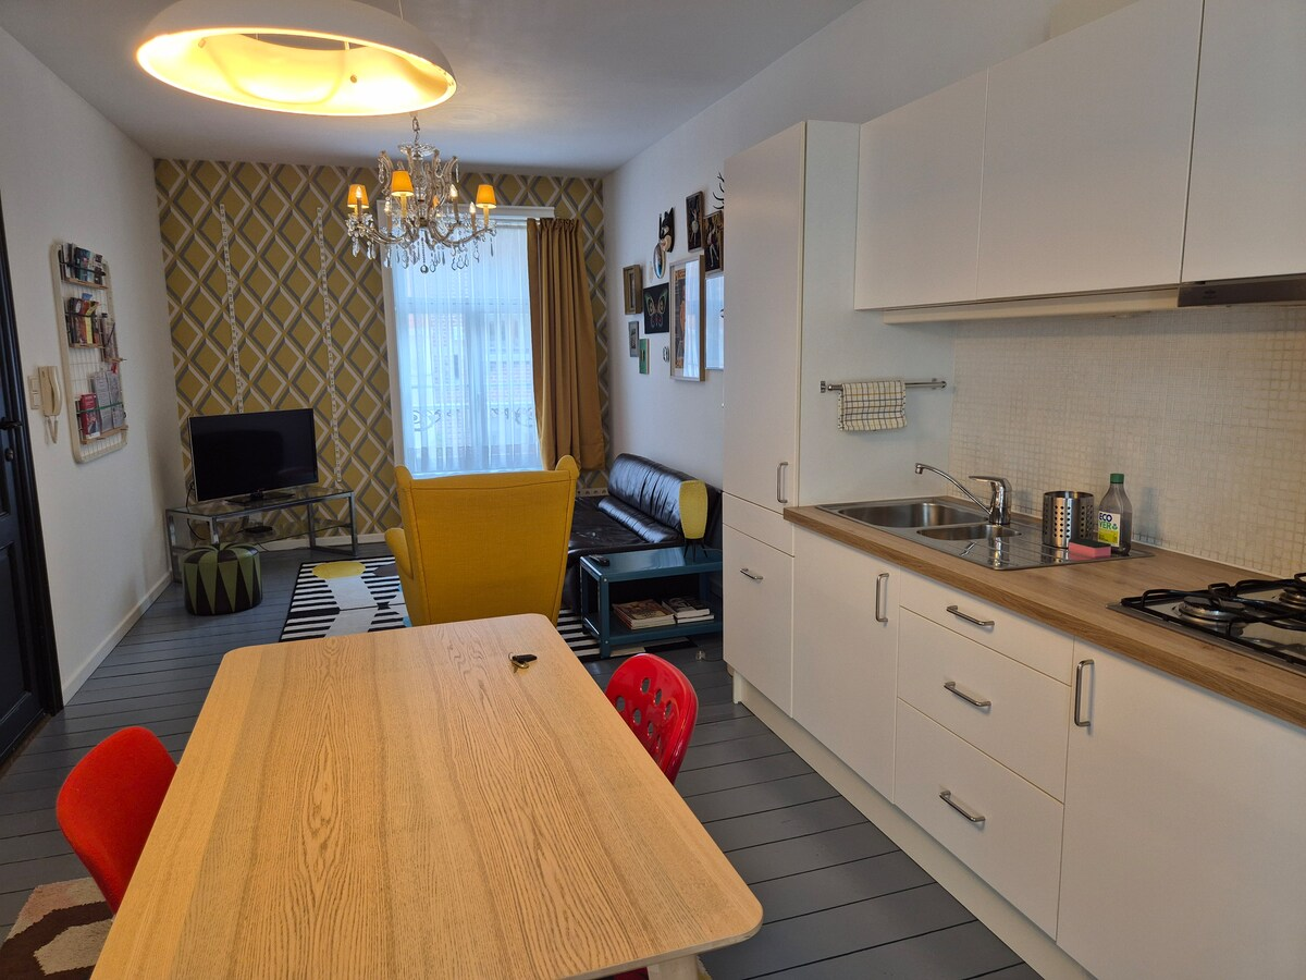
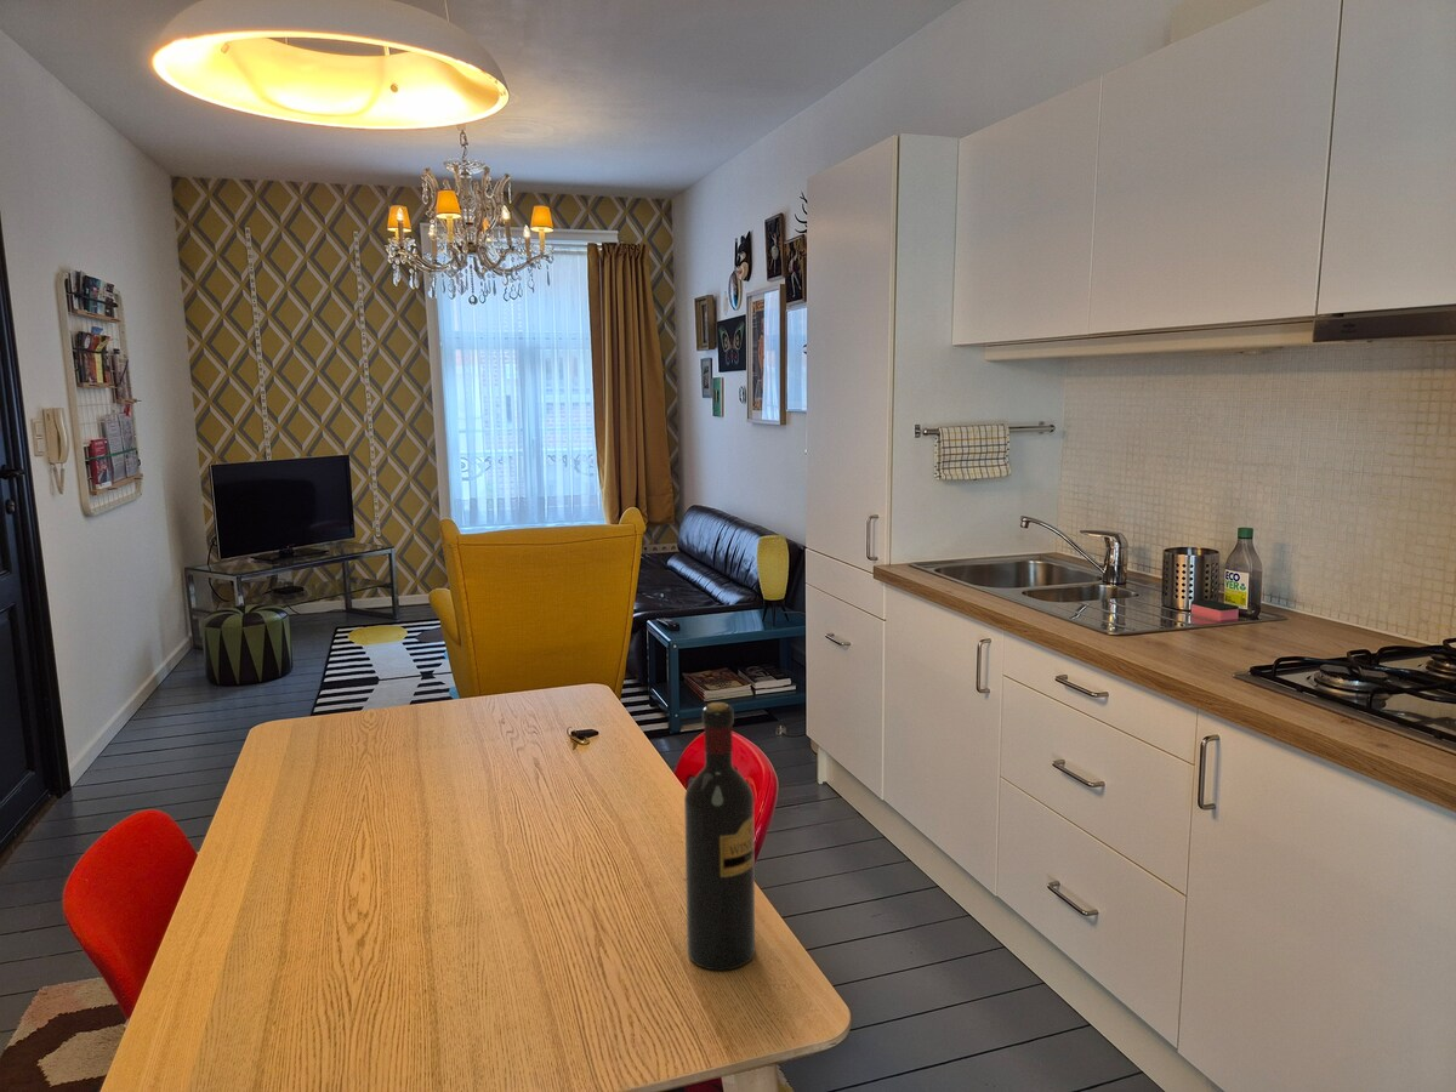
+ wine bottle [683,701,756,972]
